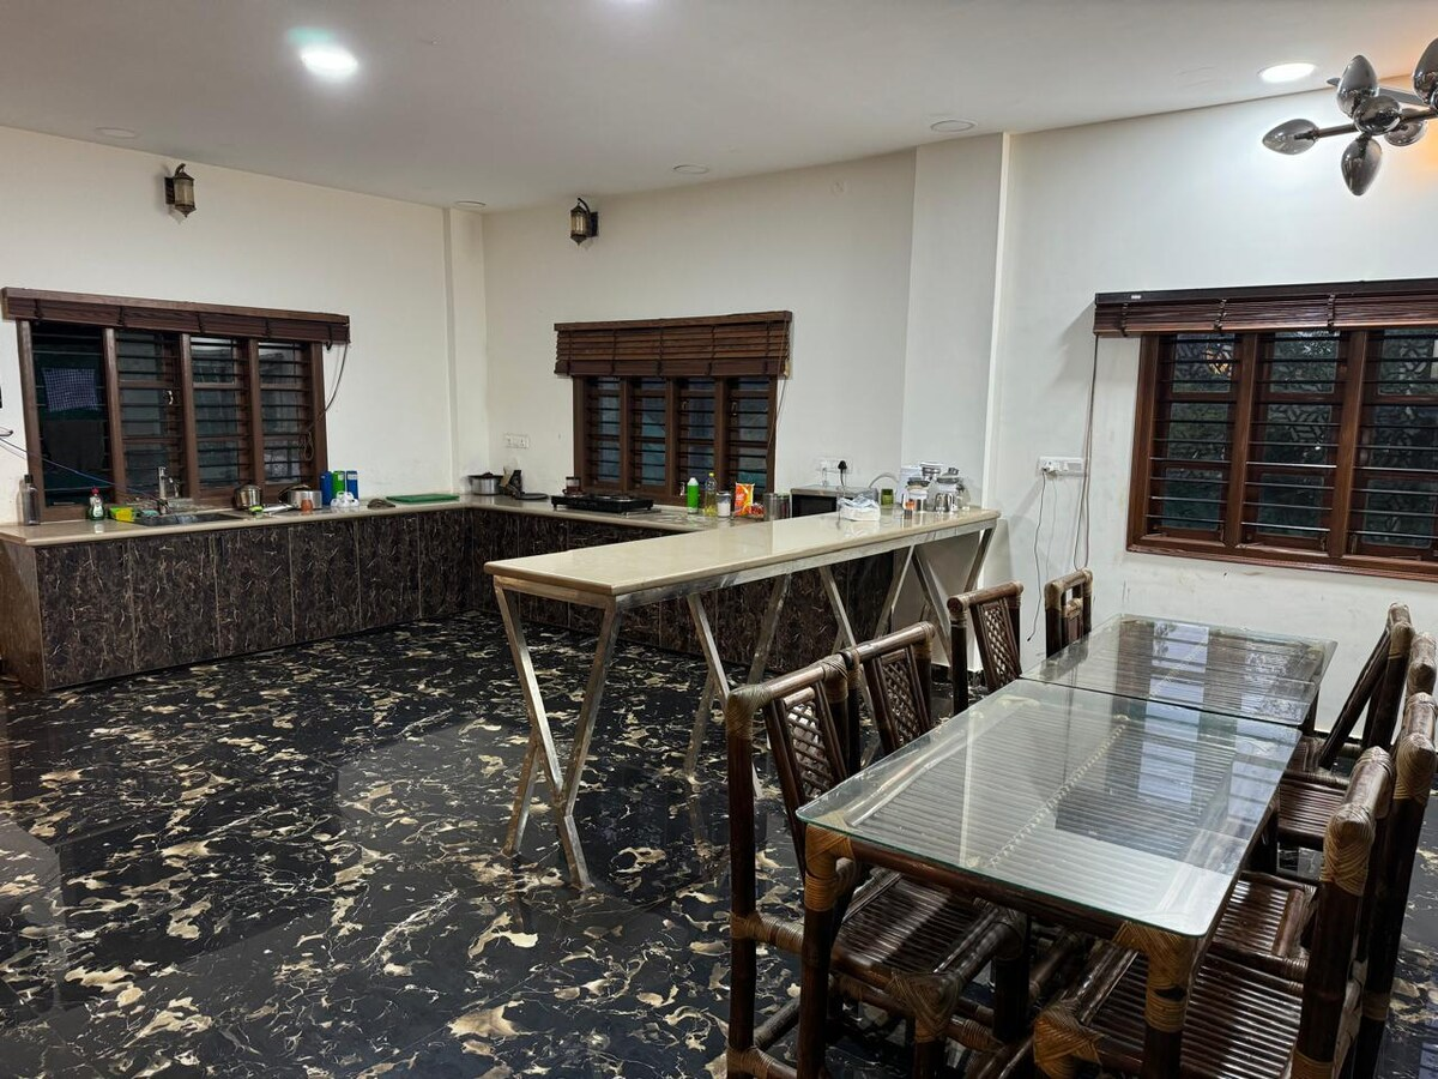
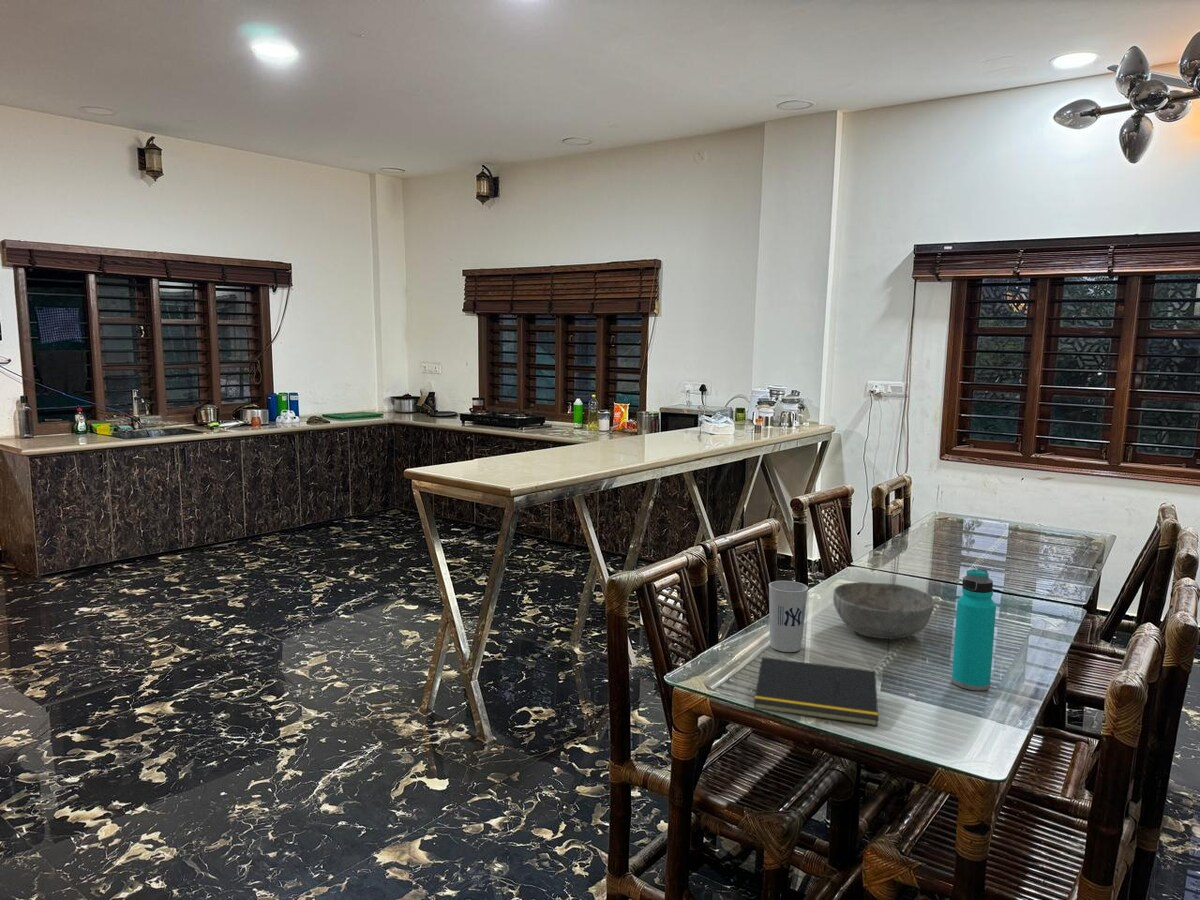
+ cup [768,580,809,653]
+ water bottle [951,567,997,692]
+ bowl [832,581,935,641]
+ notepad [753,656,879,727]
